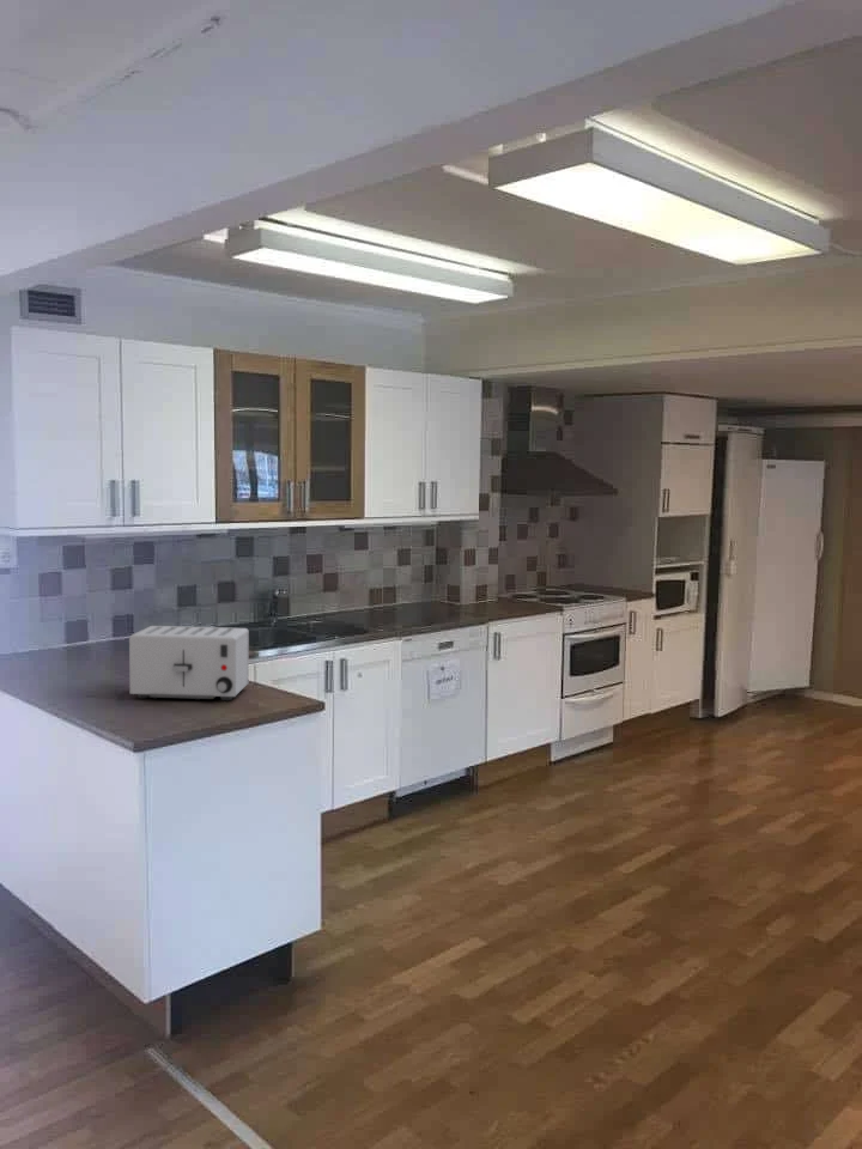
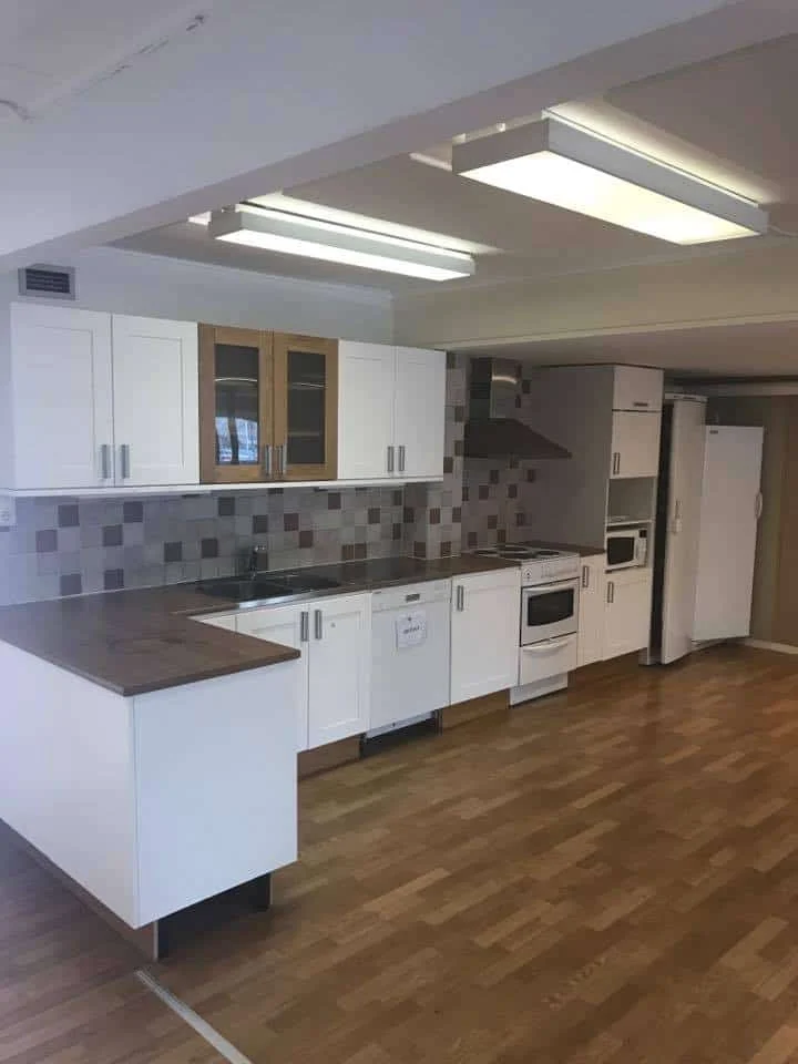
- toaster [128,625,250,701]
